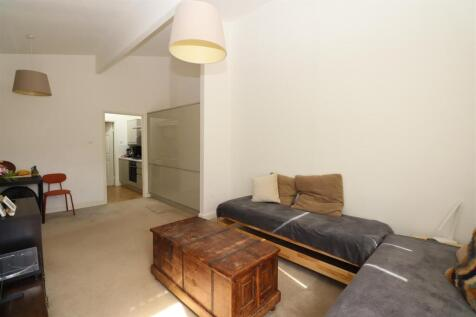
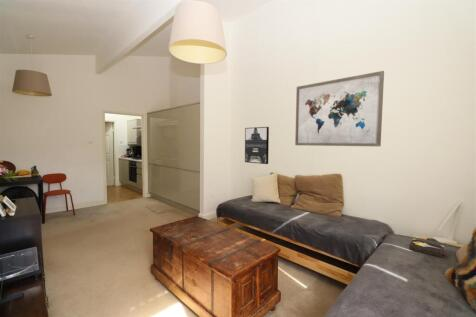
+ wall art [244,126,270,165]
+ hardback book [408,238,448,258]
+ wall art [294,70,385,147]
